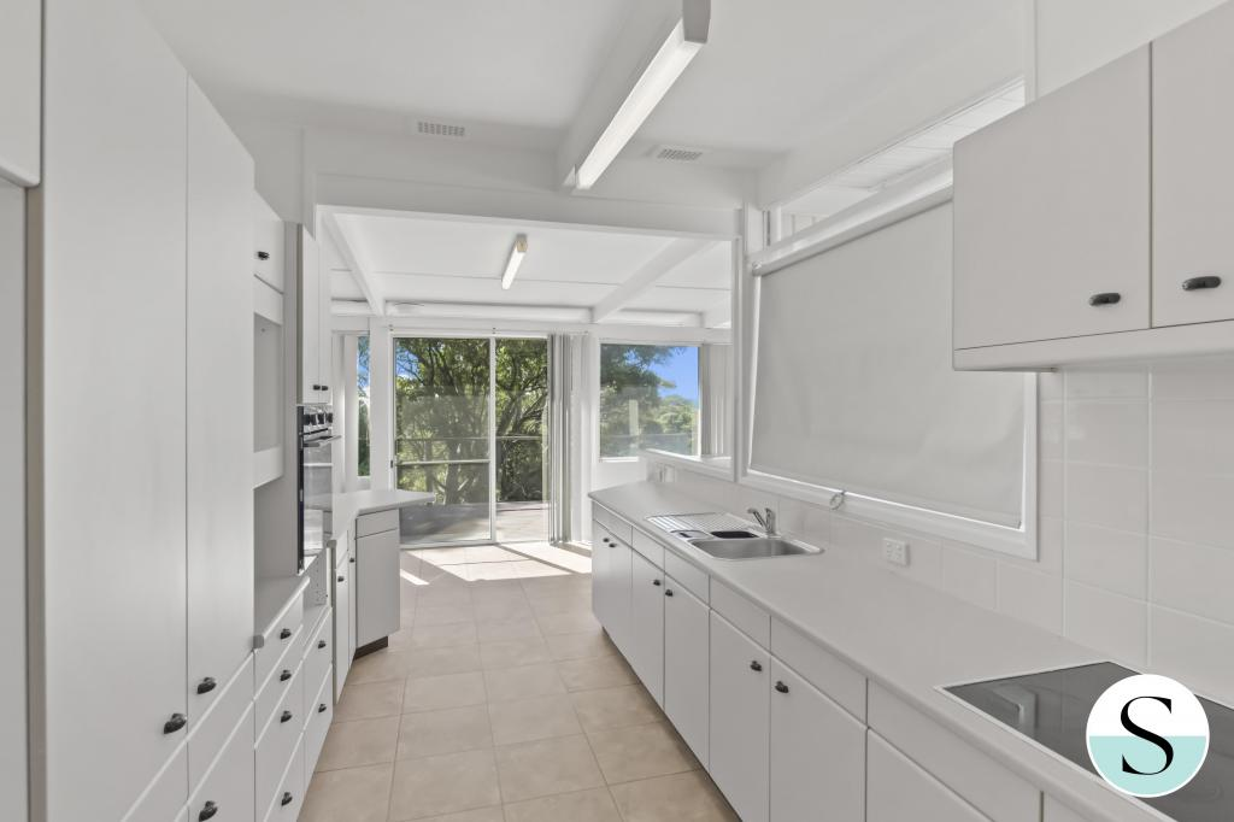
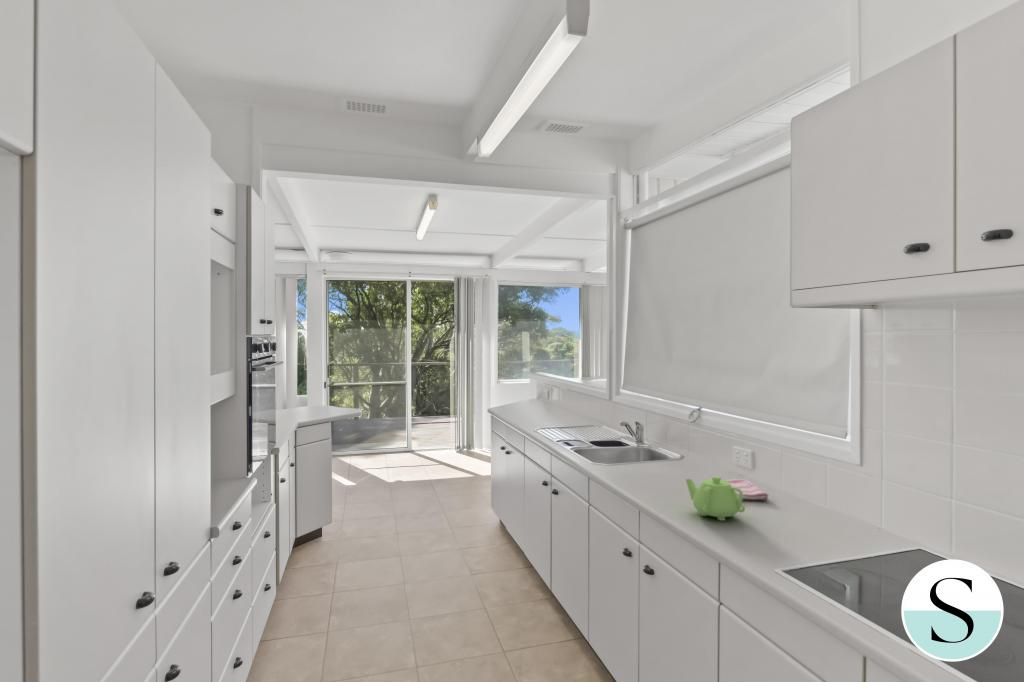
+ teapot [685,475,746,522]
+ dish towel [705,478,769,501]
